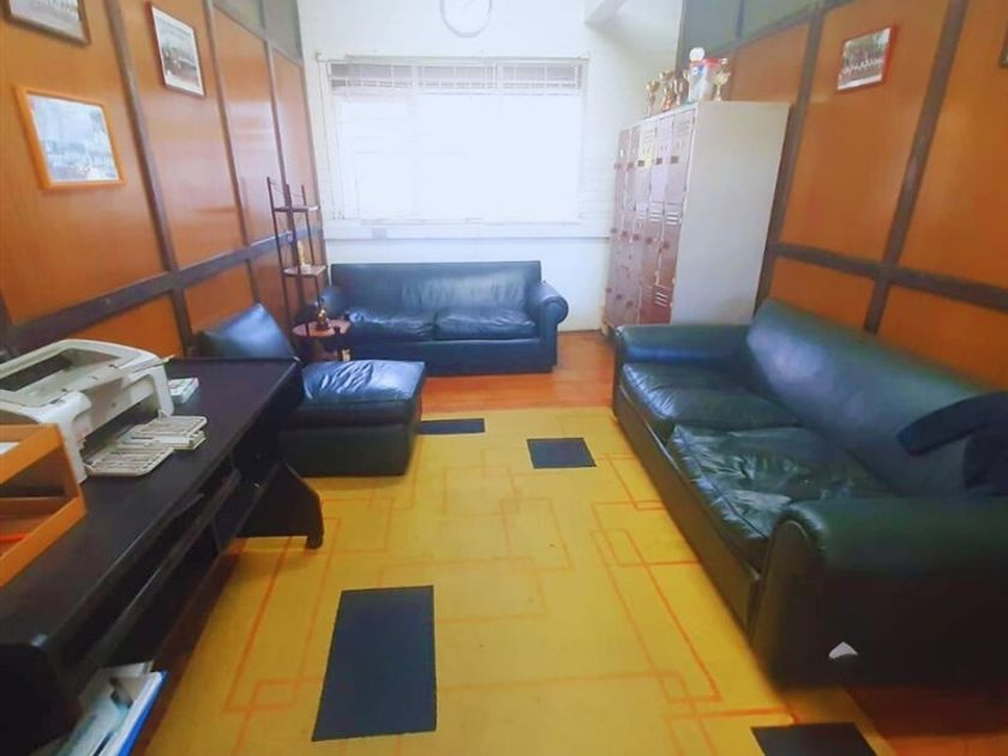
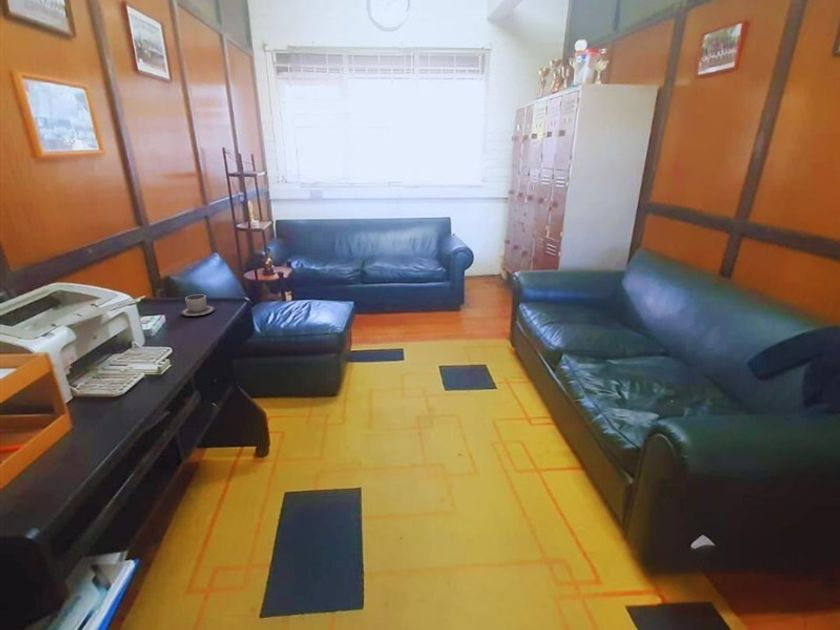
+ cup [180,293,216,317]
